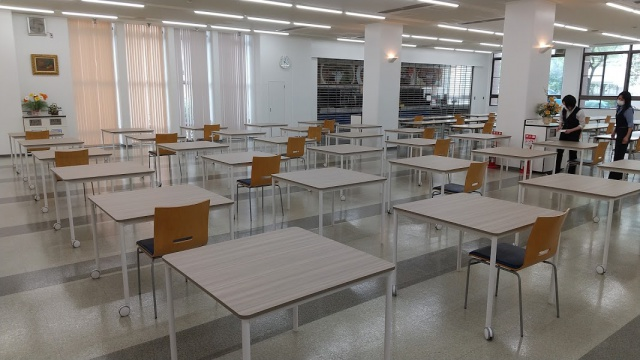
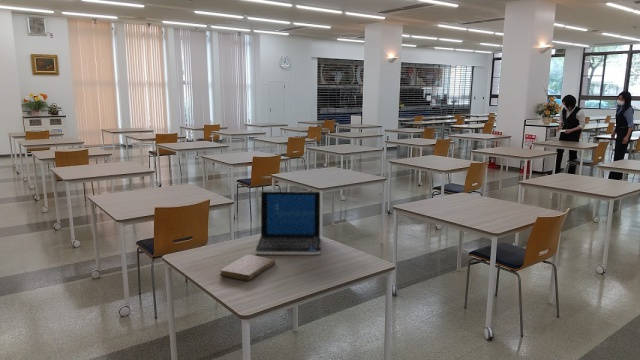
+ laptop [254,191,322,255]
+ notebook [219,254,276,282]
